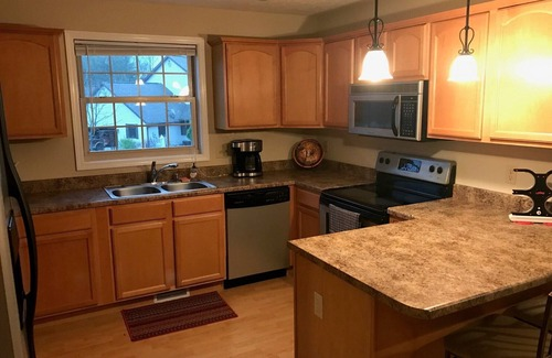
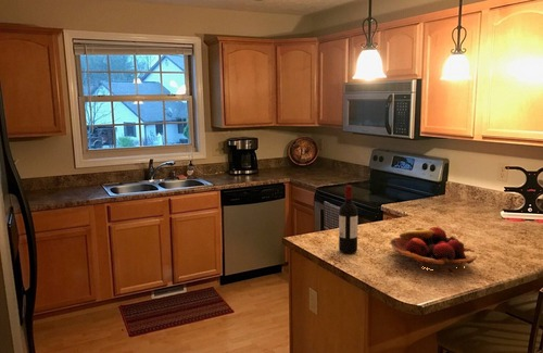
+ fruit basket [389,226,478,274]
+ wine bottle [338,185,358,254]
